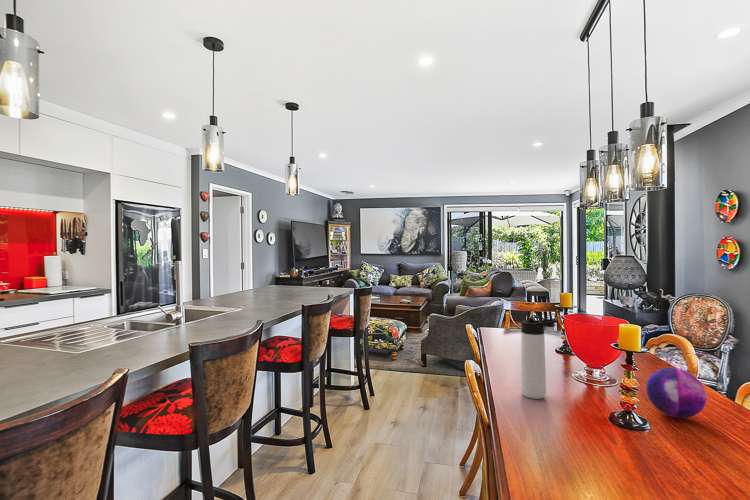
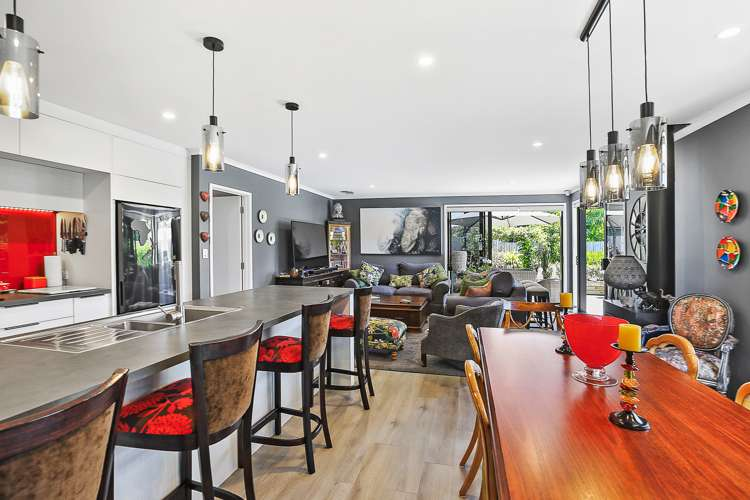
- decorative orb [645,367,707,419]
- thermos bottle [520,317,558,400]
